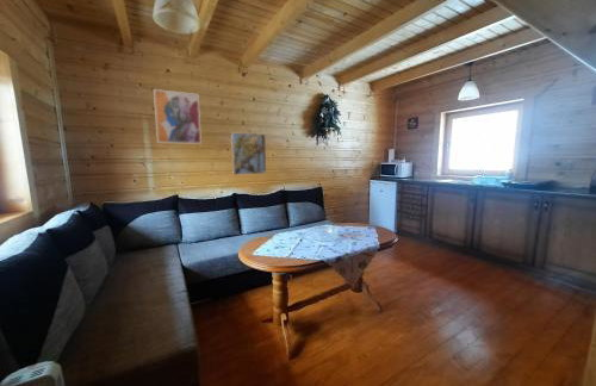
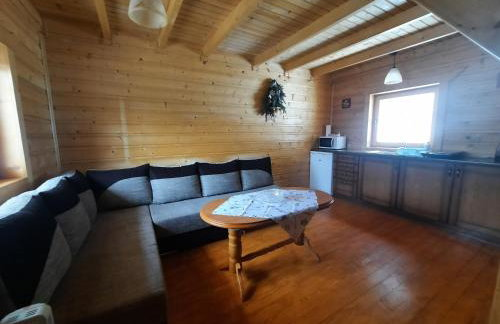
- wall art [153,88,203,145]
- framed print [230,132,267,176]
